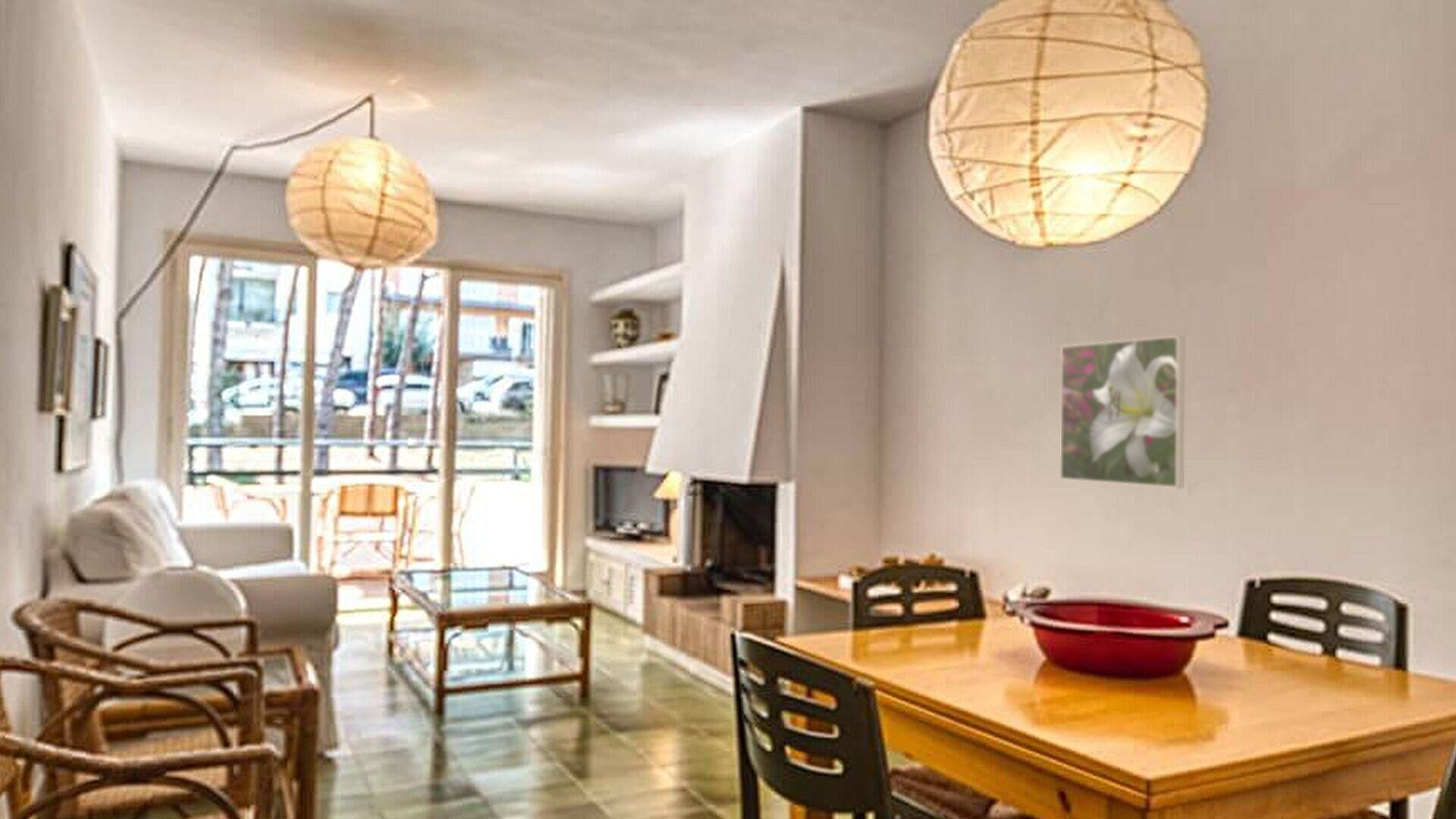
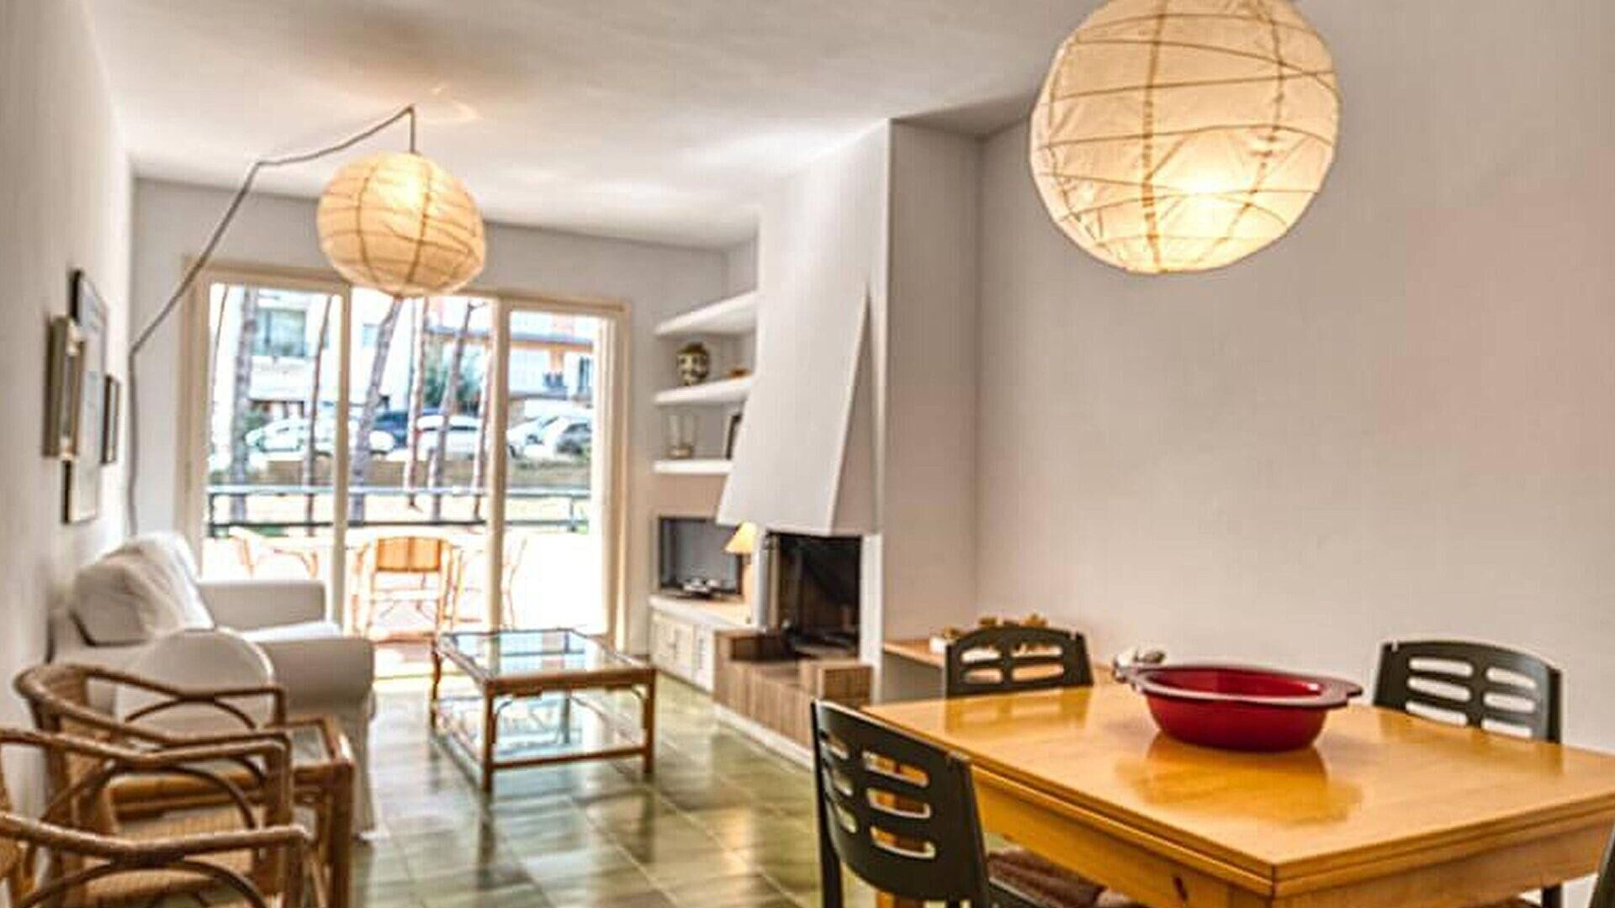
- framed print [1059,335,1185,488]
